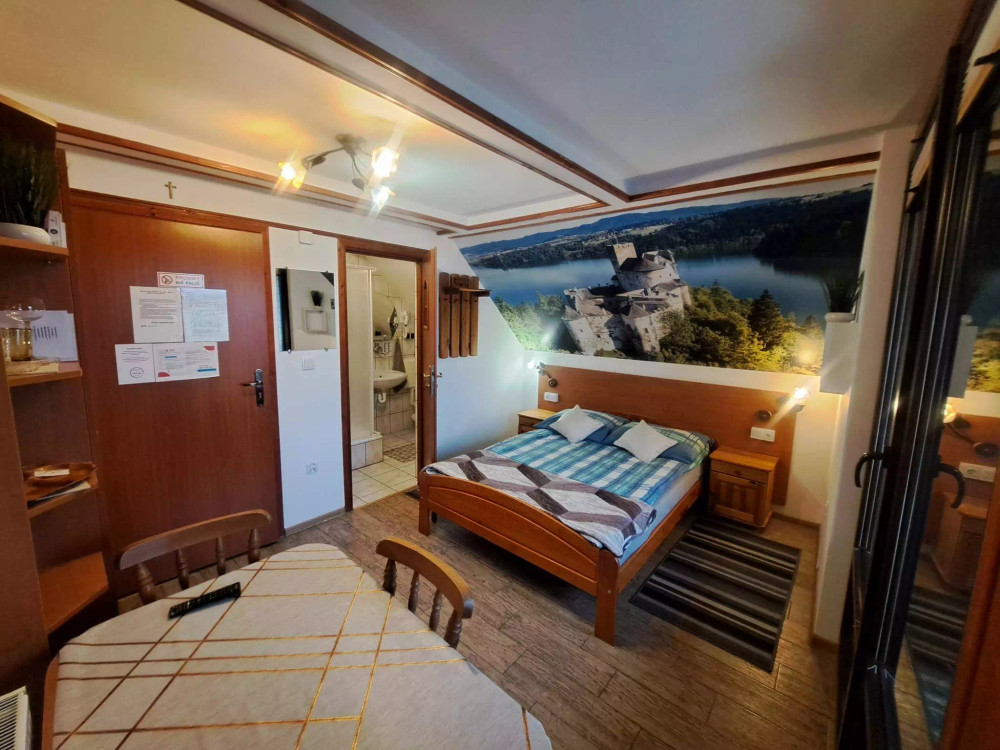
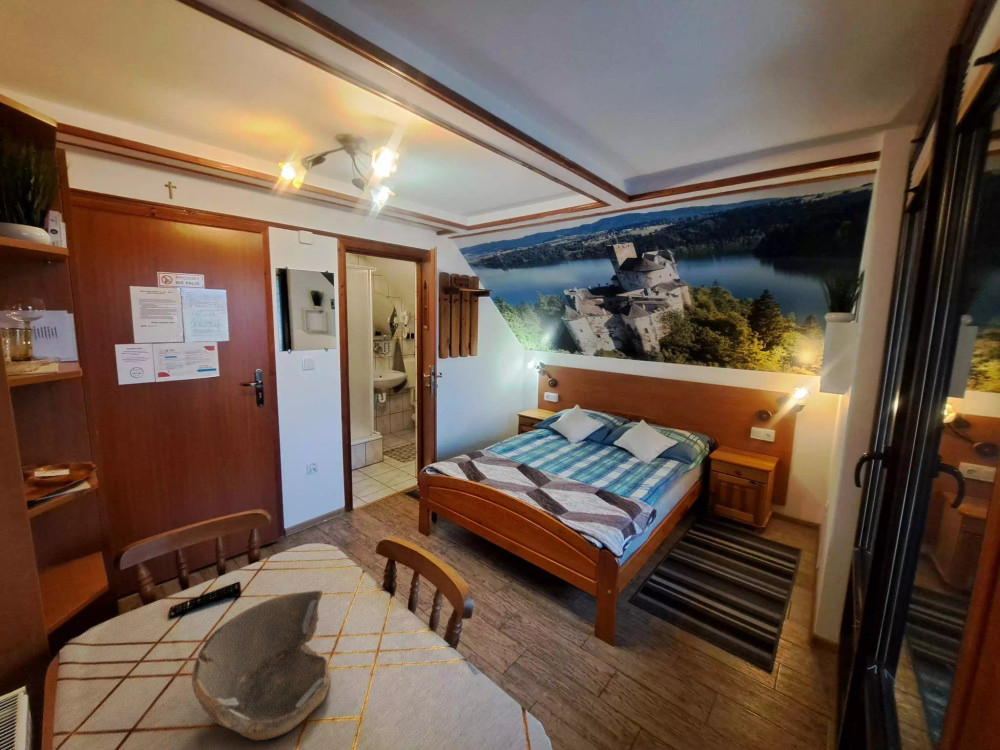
+ ceramic bowl [191,590,332,741]
